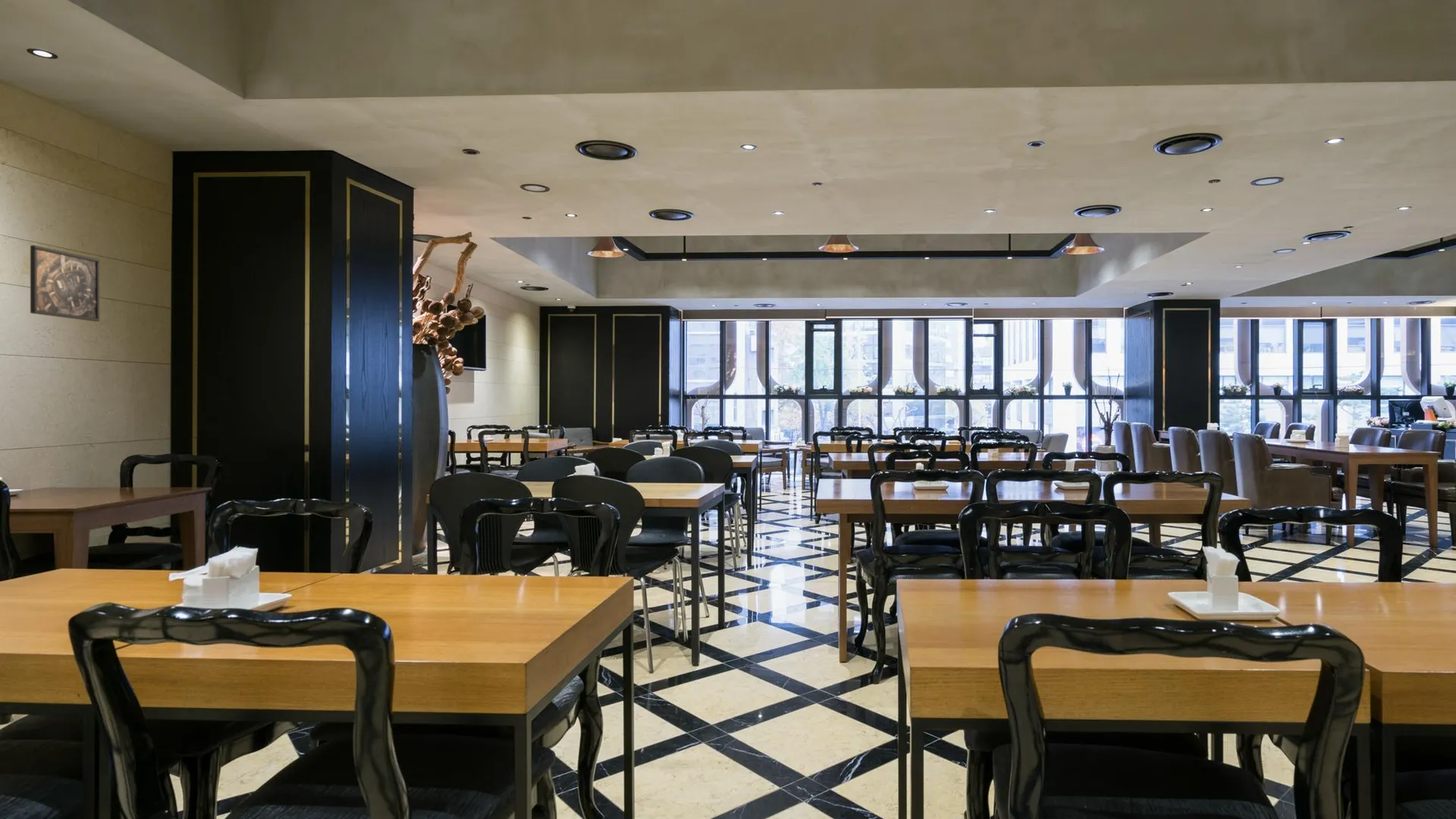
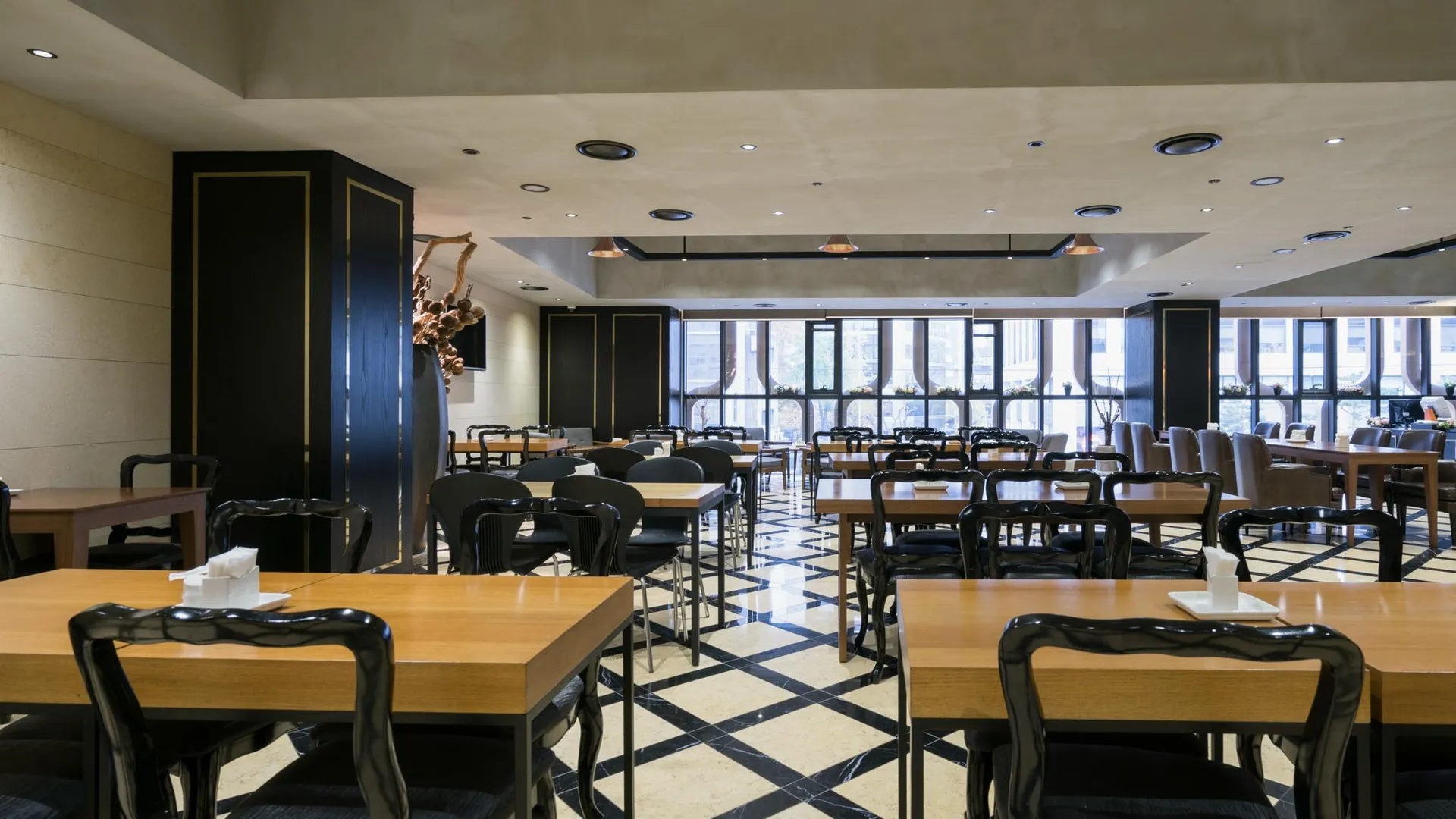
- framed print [30,244,100,322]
